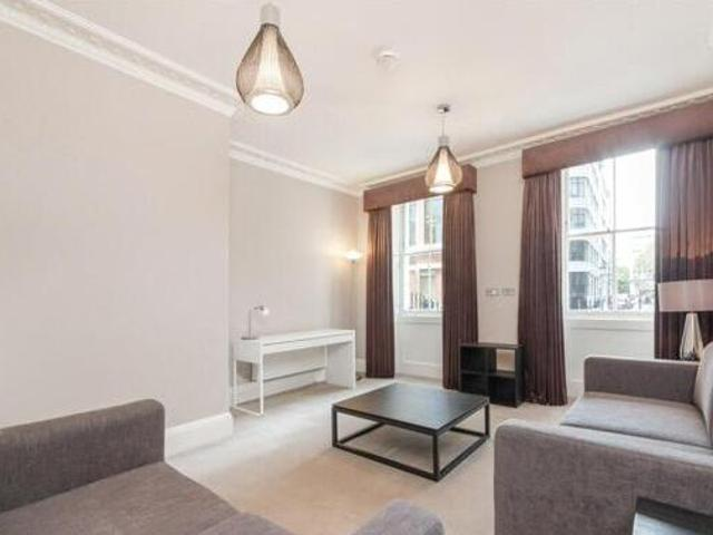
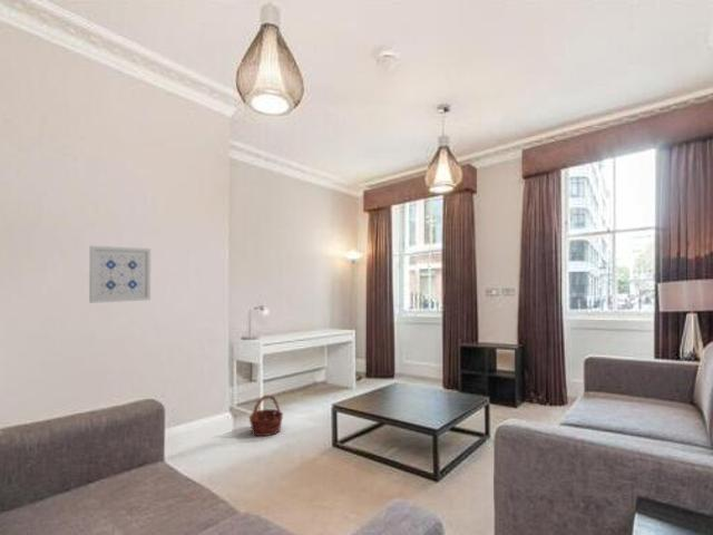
+ wall art [88,245,152,304]
+ basket [247,395,284,437]
